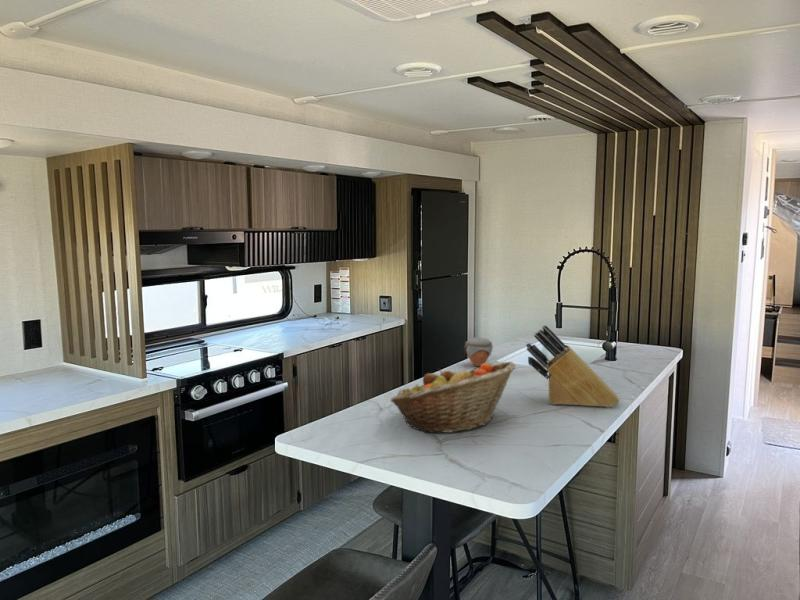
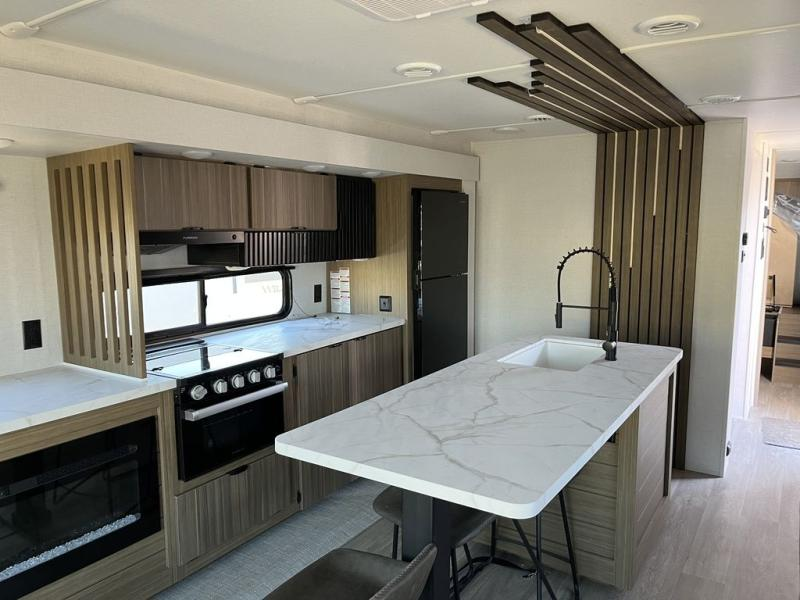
- knife block [525,324,621,408]
- fruit basket [390,361,516,434]
- jar [463,336,494,367]
